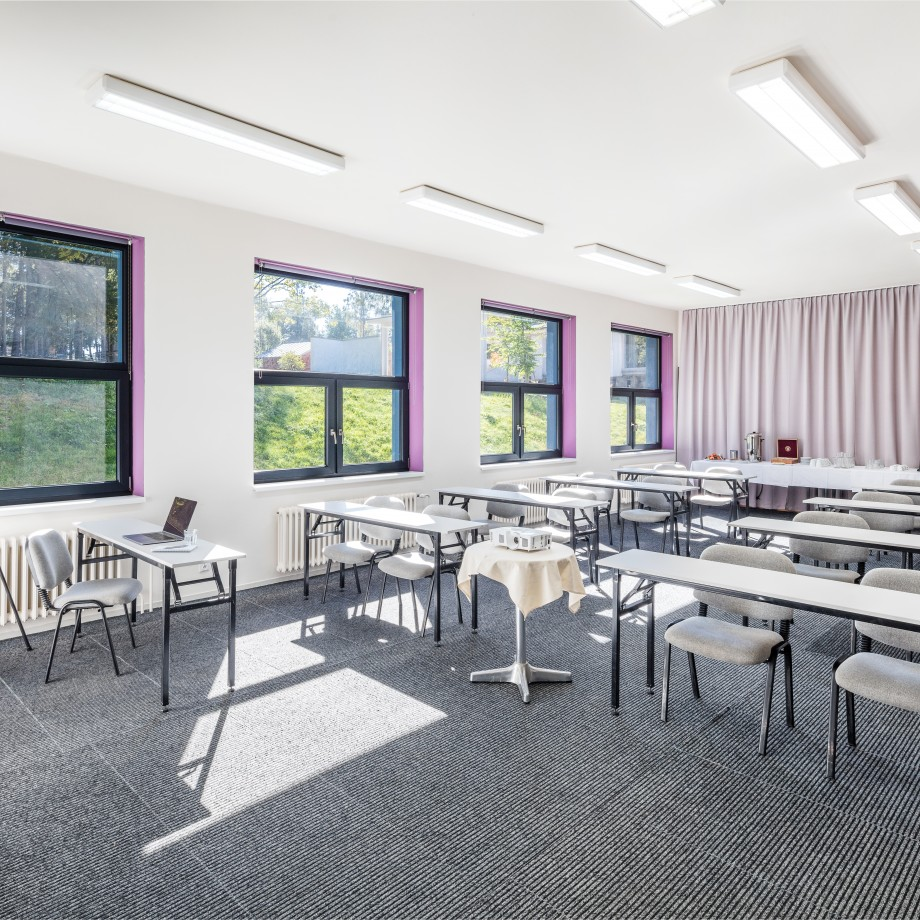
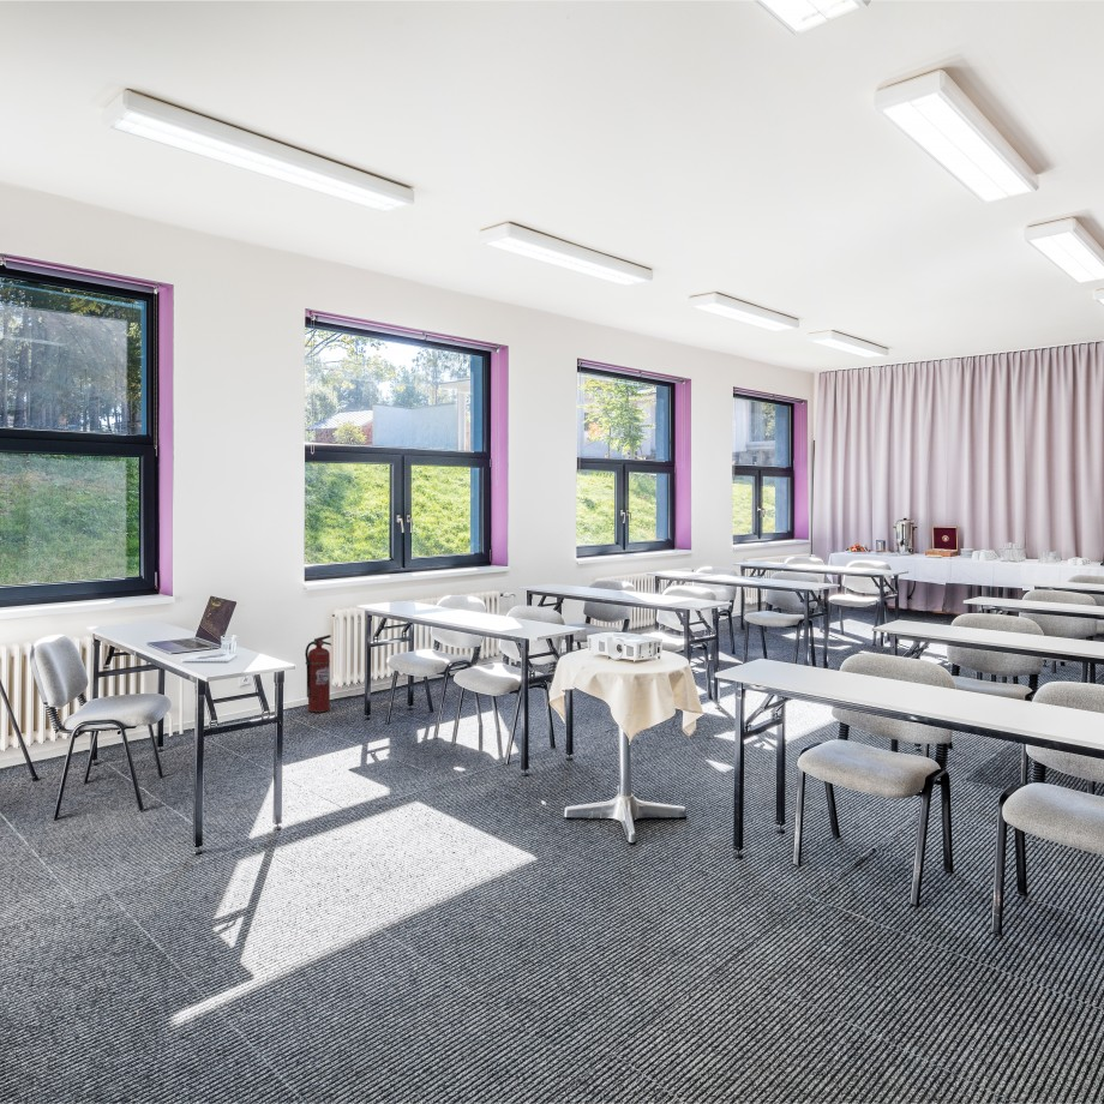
+ fire extinguisher [304,634,332,713]
